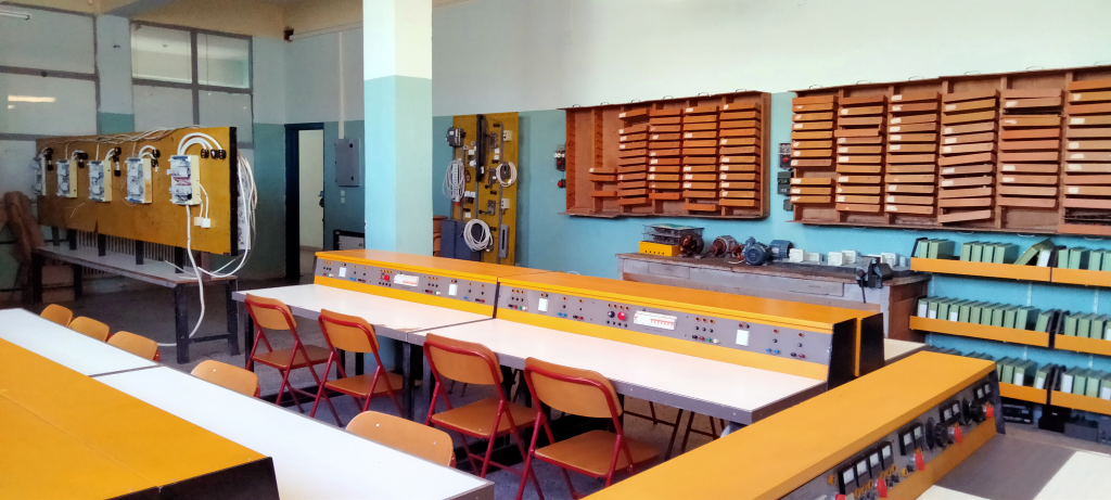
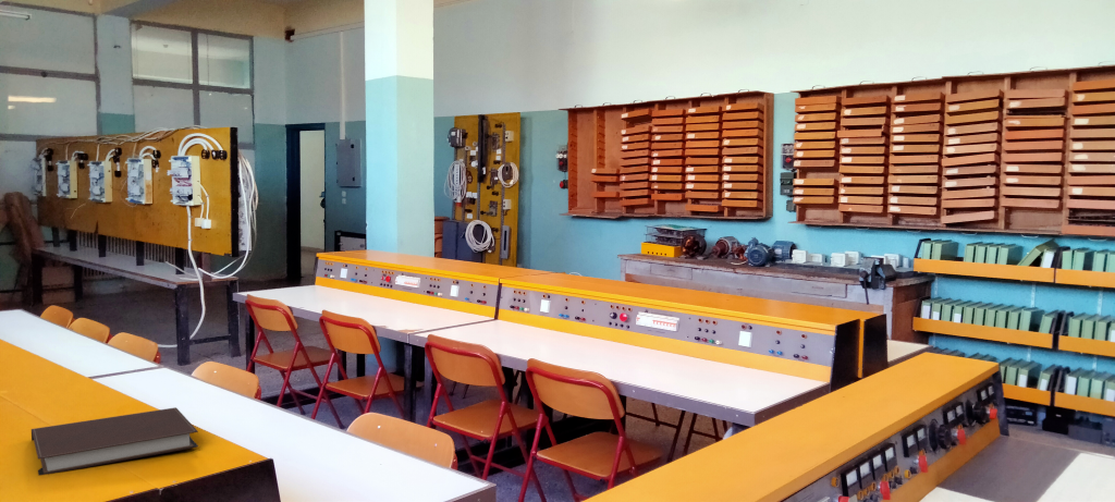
+ notebook [30,406,199,477]
